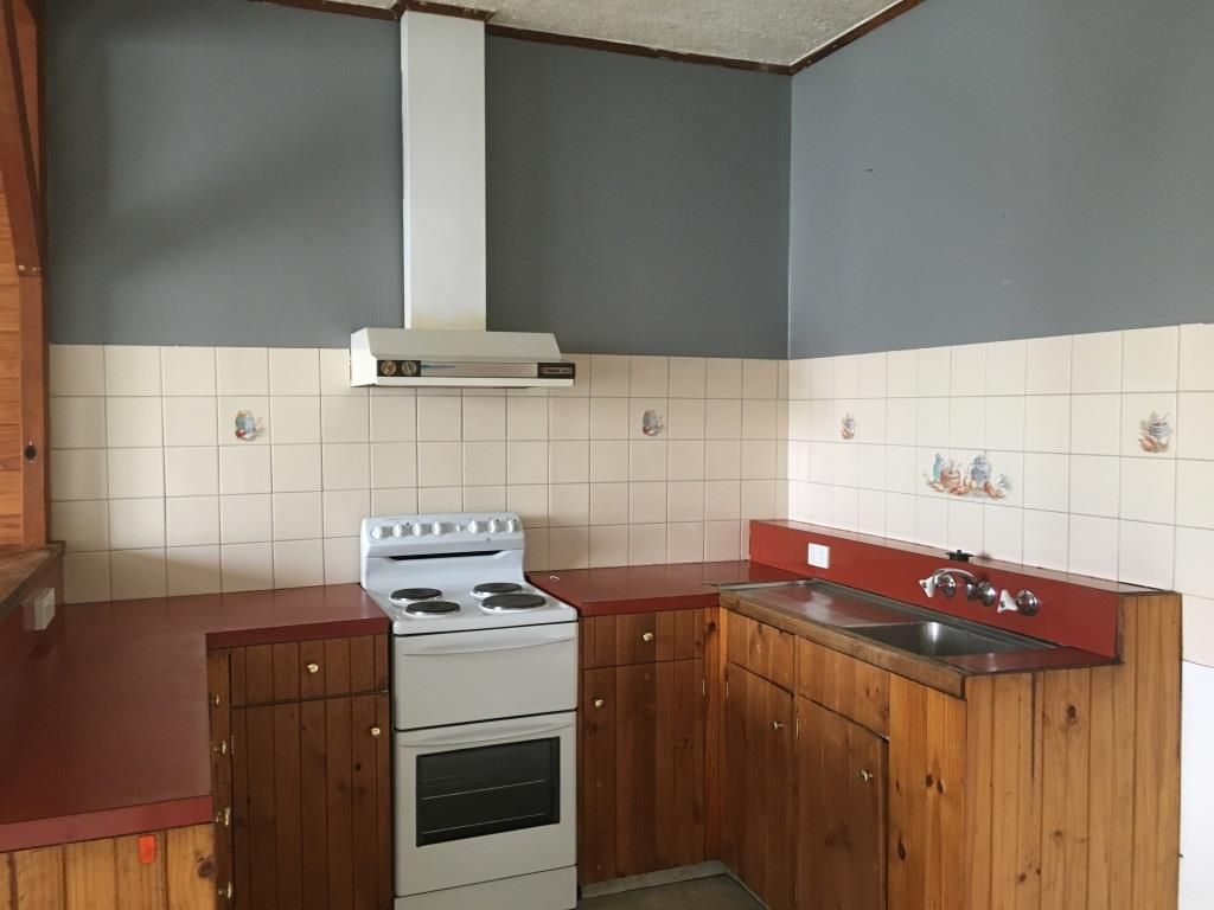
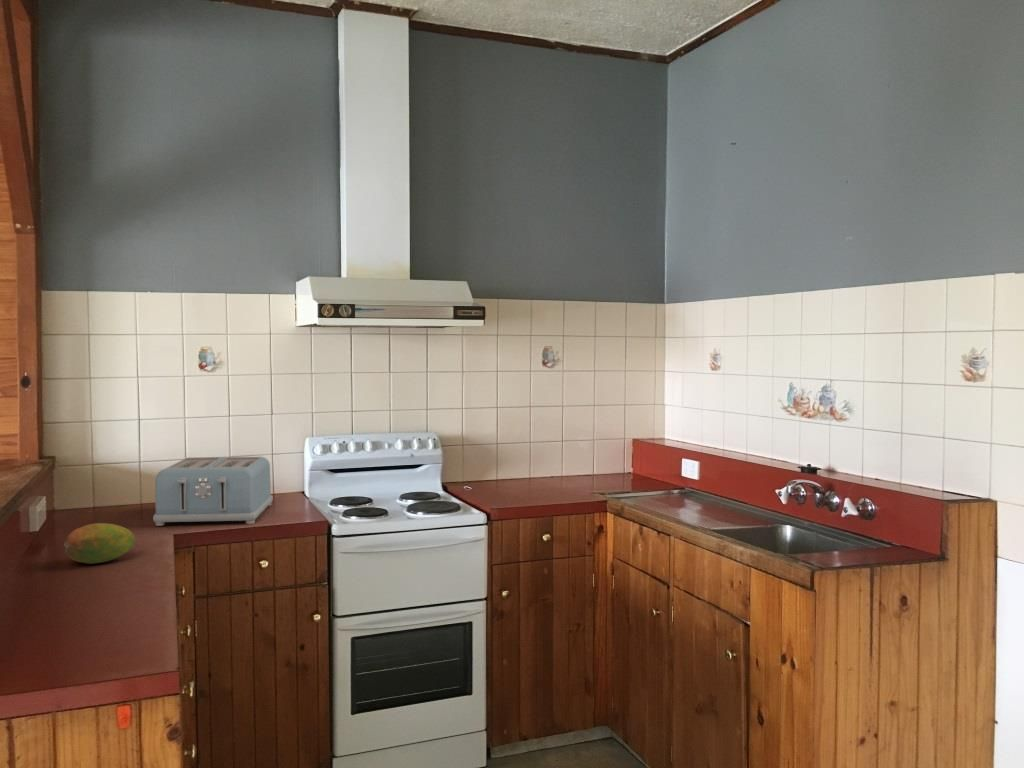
+ toaster [152,456,274,527]
+ fruit [63,522,136,565]
